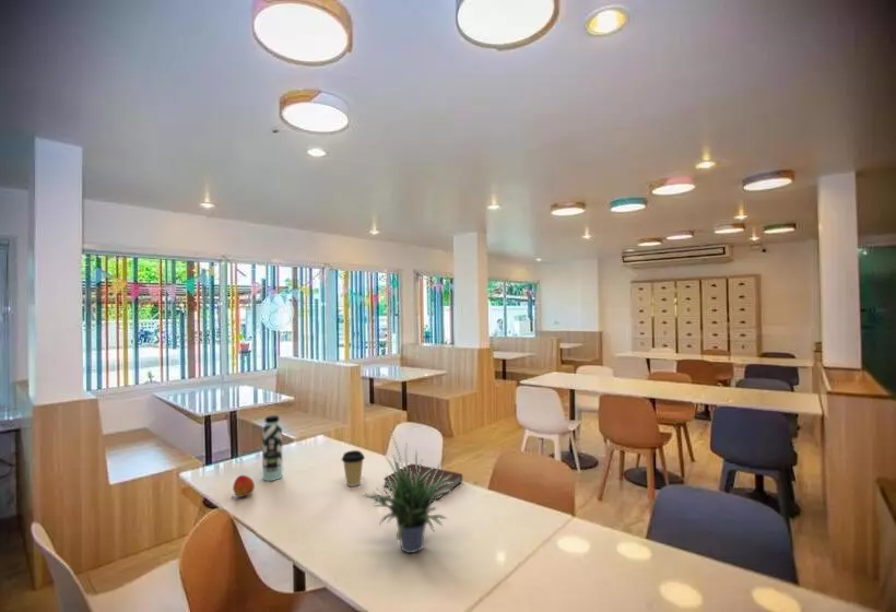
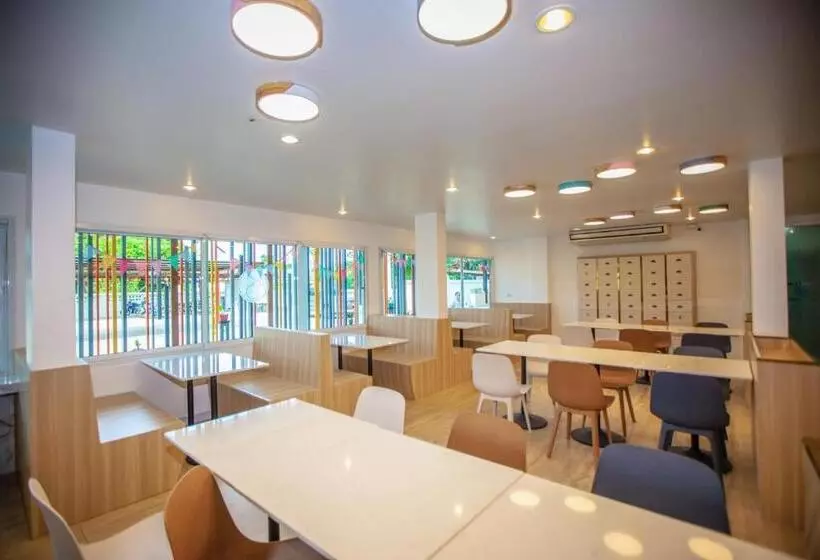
- notebook [382,462,463,499]
- coffee cup [341,449,366,487]
- potted plant [362,432,455,554]
- water bottle [261,414,283,482]
- peach [232,474,256,498]
